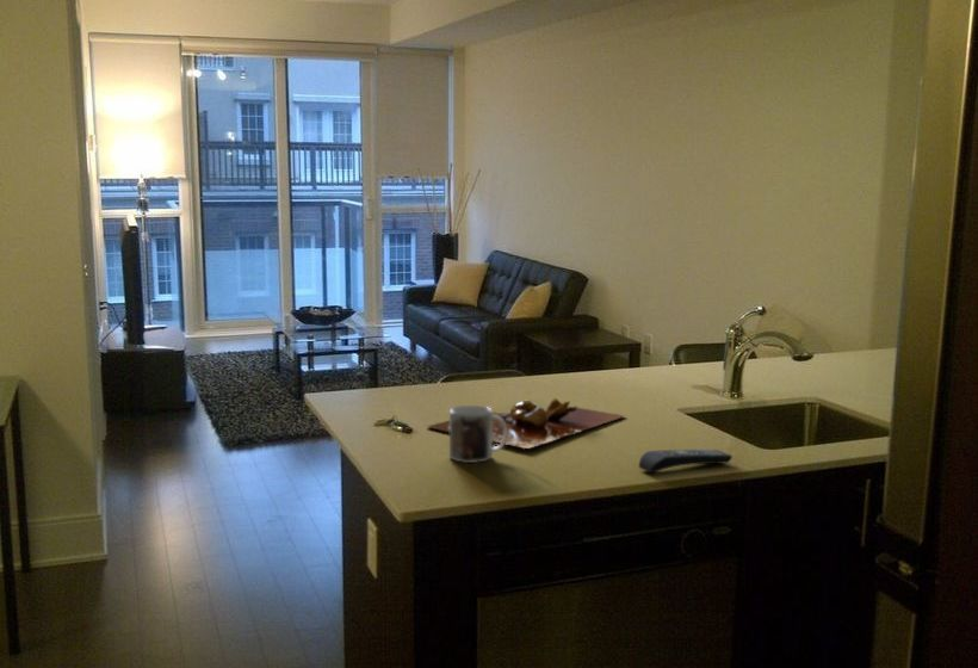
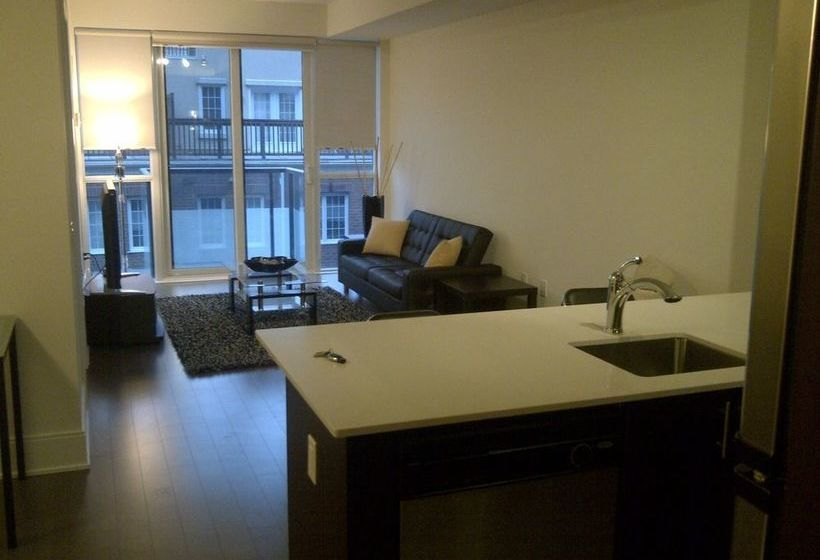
- cutting board [426,397,625,450]
- remote control [637,449,734,474]
- mug [448,404,508,464]
